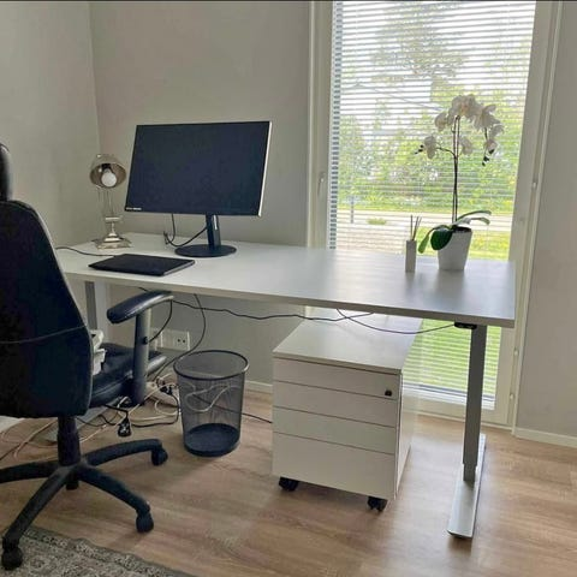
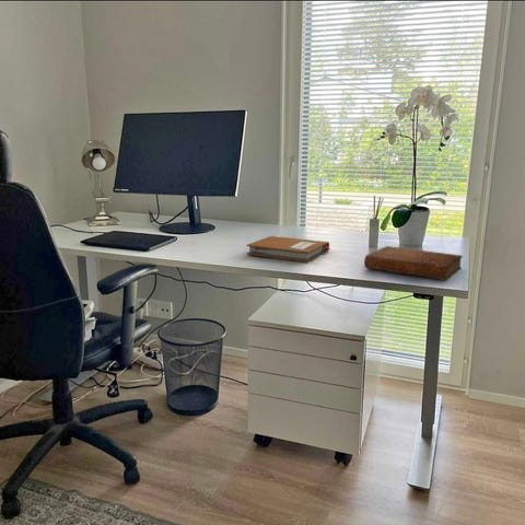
+ notebook [245,235,331,264]
+ bible [363,245,464,281]
